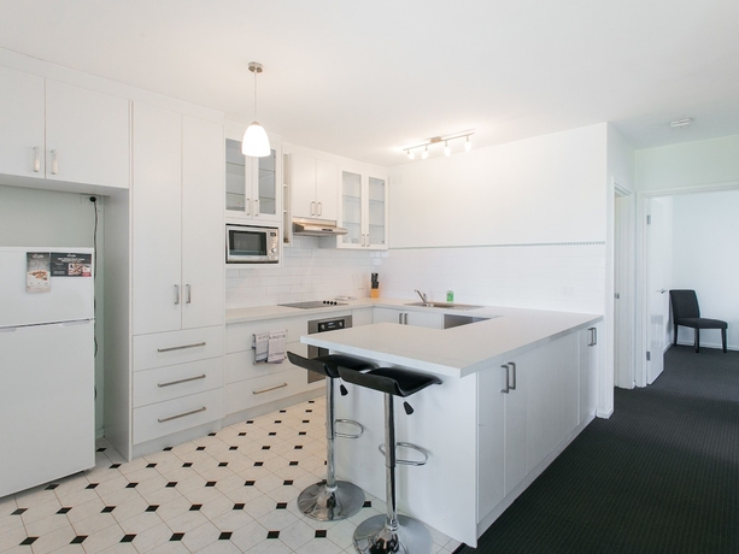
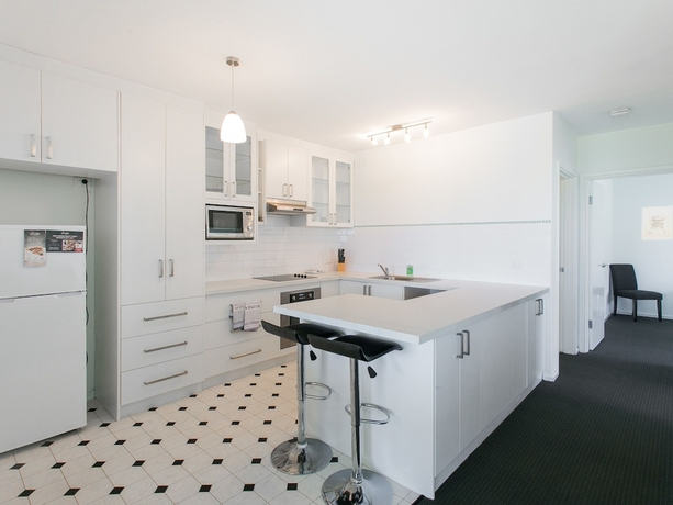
+ wall art [641,205,673,240]
